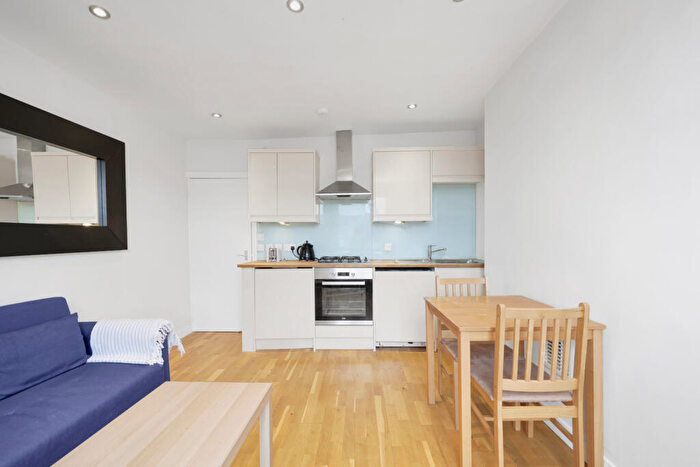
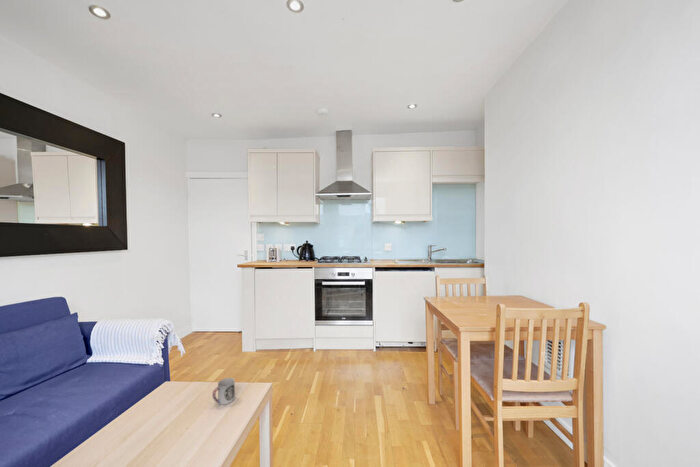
+ cup [211,377,236,405]
